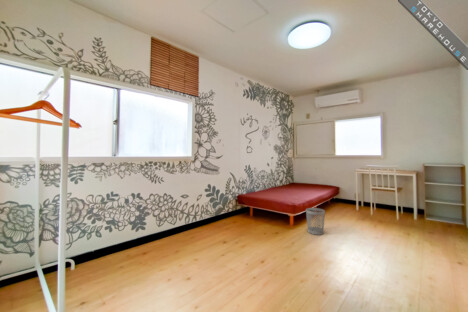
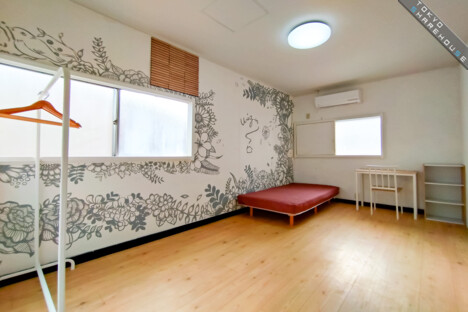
- wastebasket [305,207,326,236]
